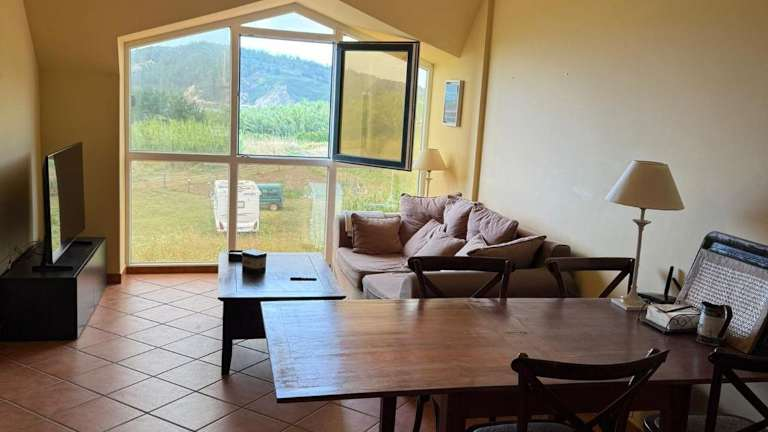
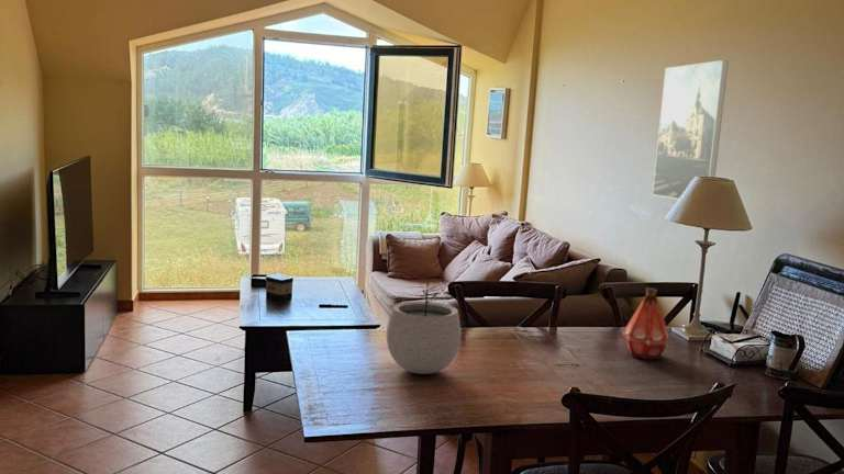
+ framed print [652,59,730,200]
+ bottle [622,286,671,360]
+ plant pot [386,280,462,375]
